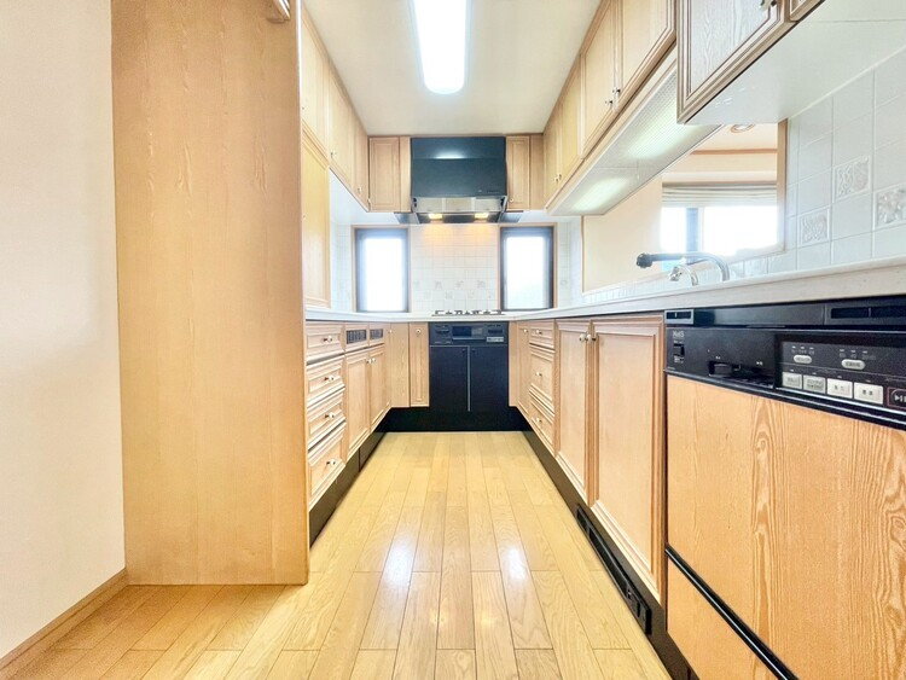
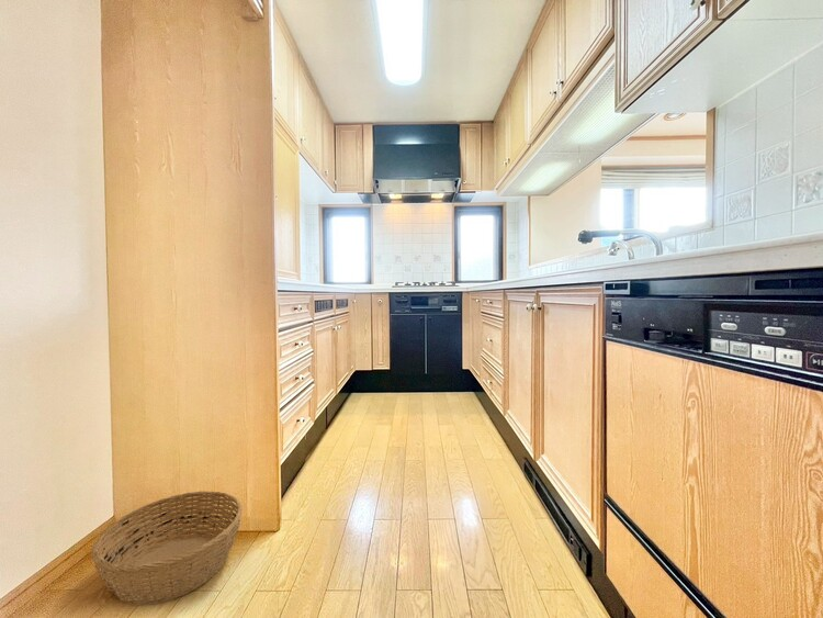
+ basket [90,490,244,607]
